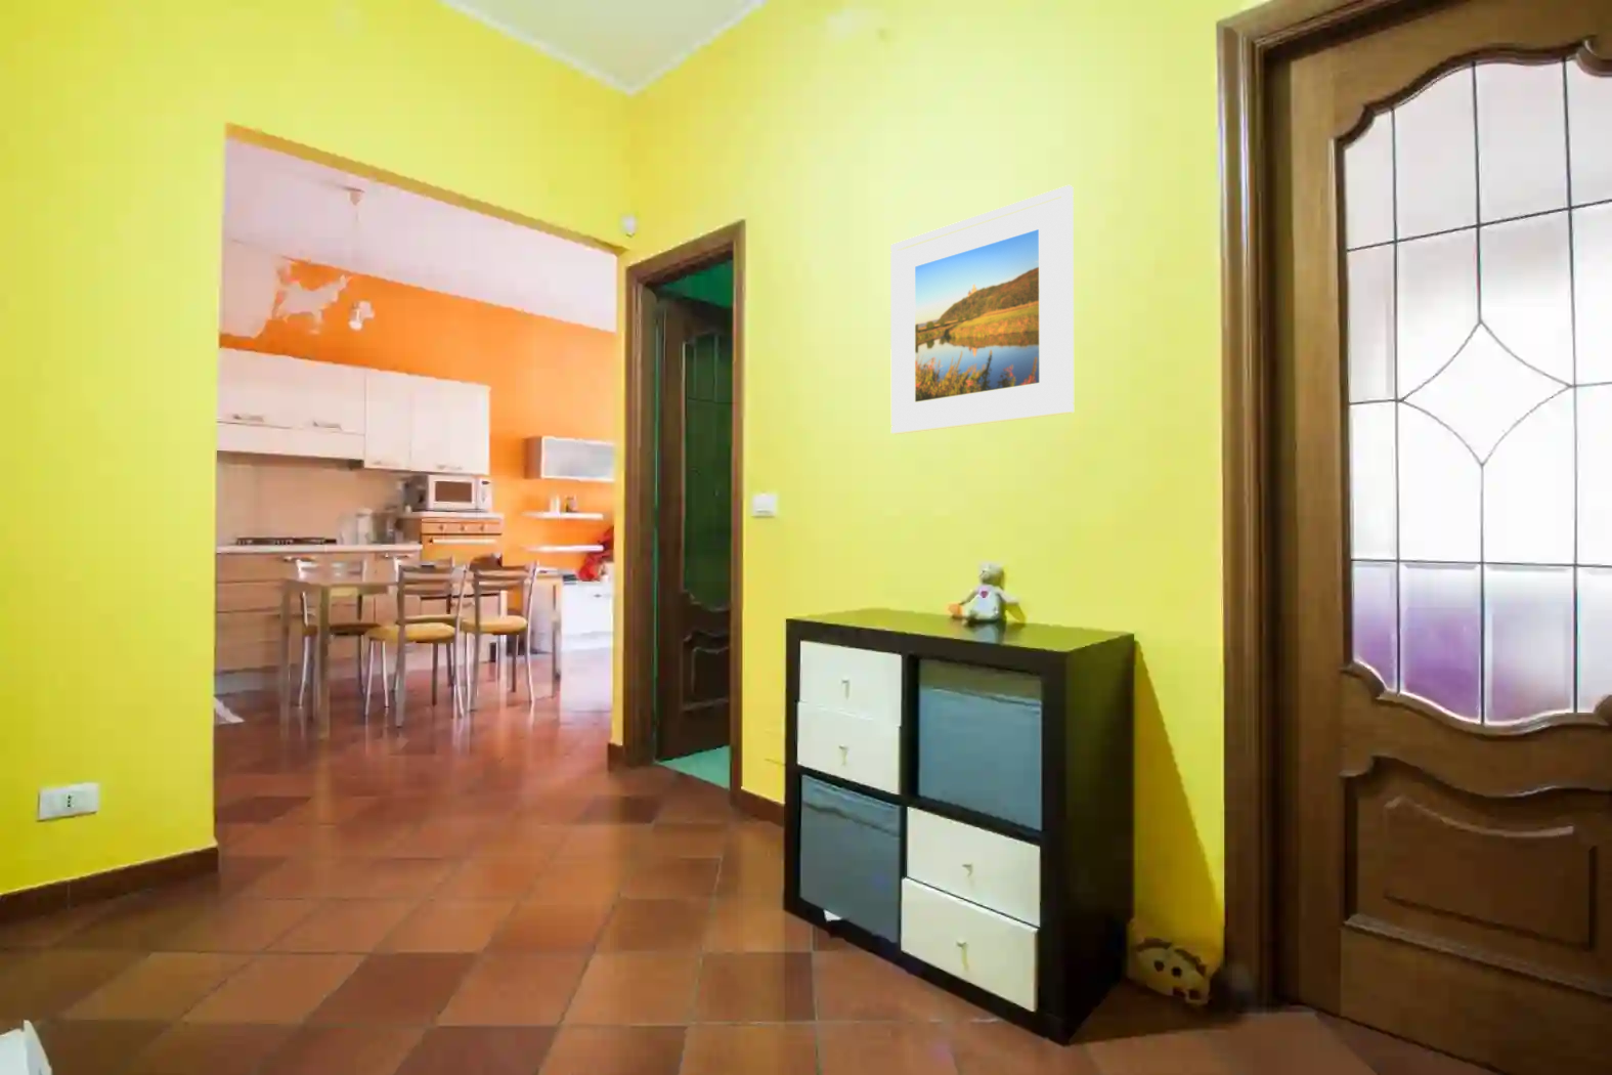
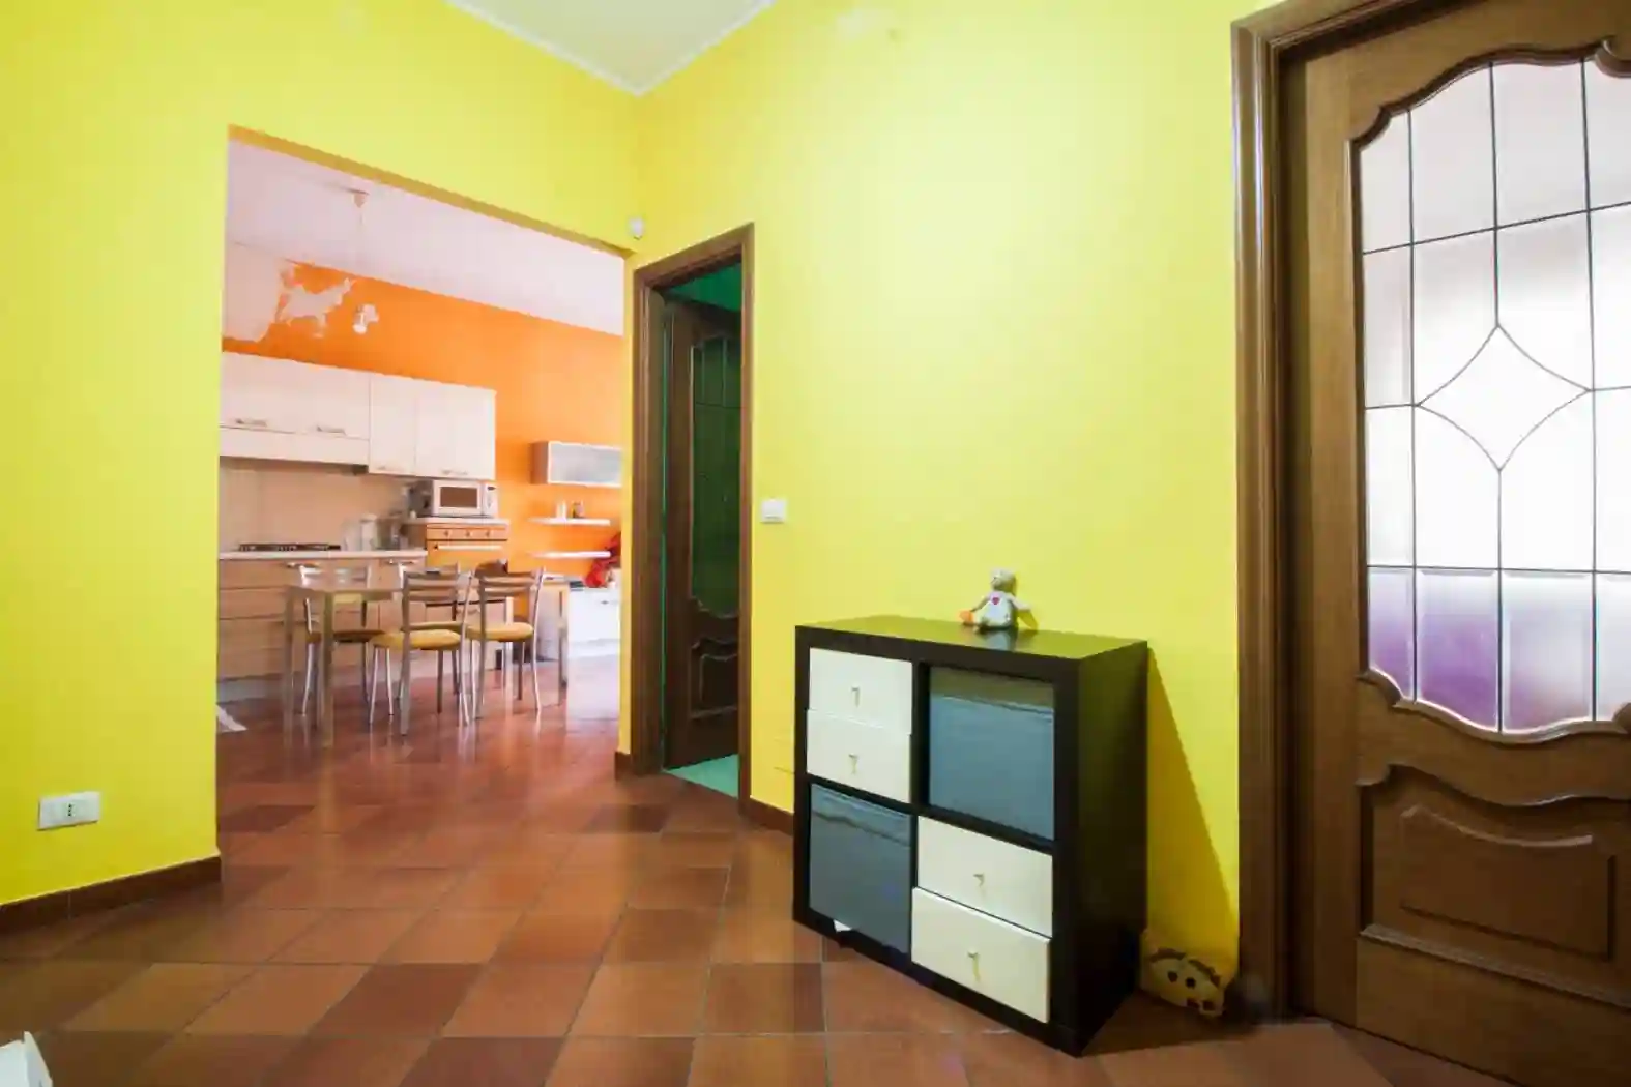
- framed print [890,185,1075,436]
